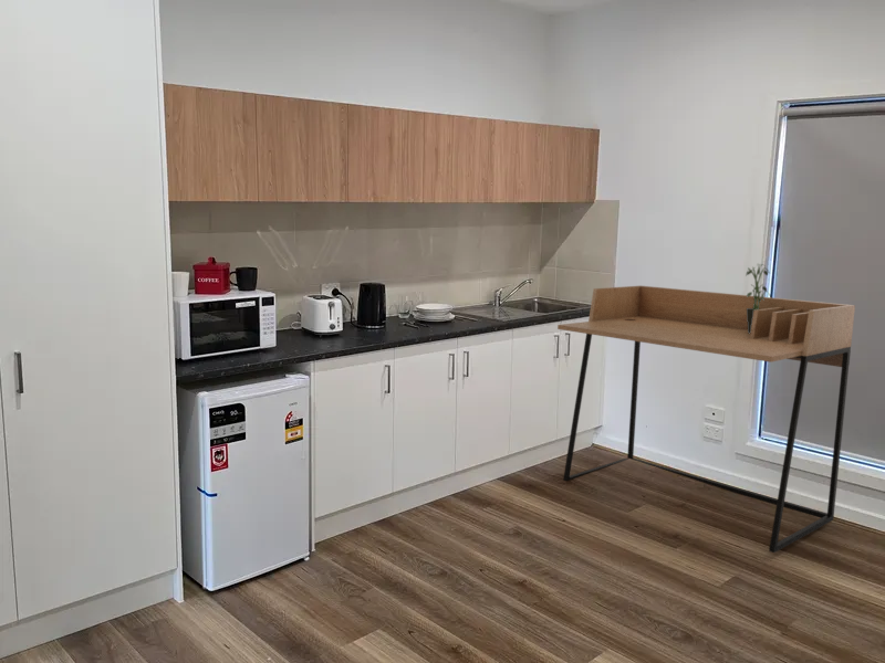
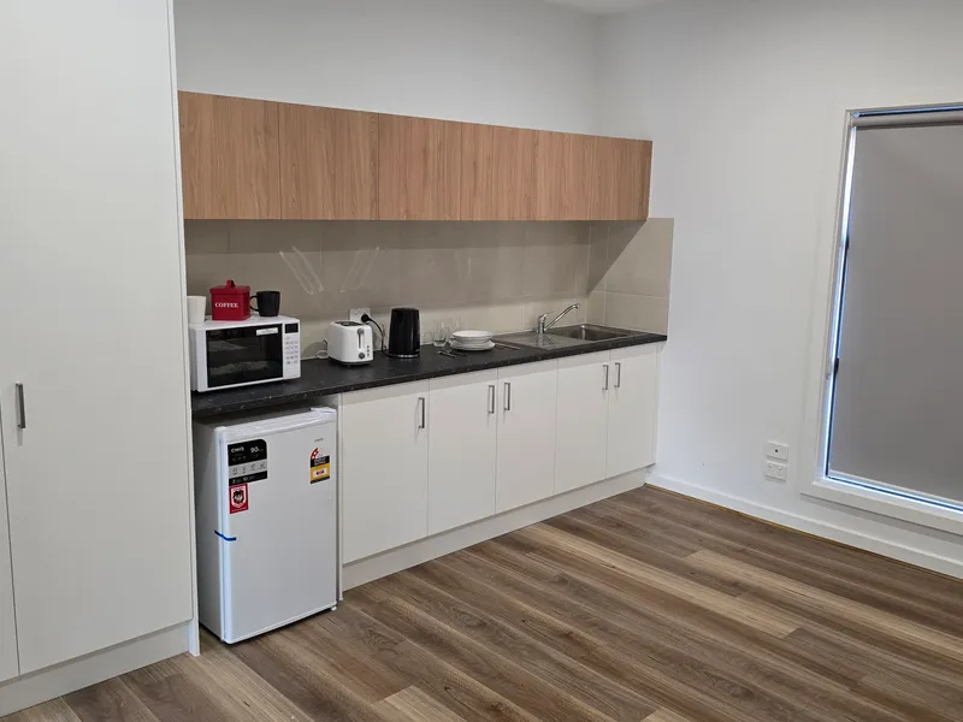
- desk [556,285,856,554]
- potted plant [745,262,773,334]
